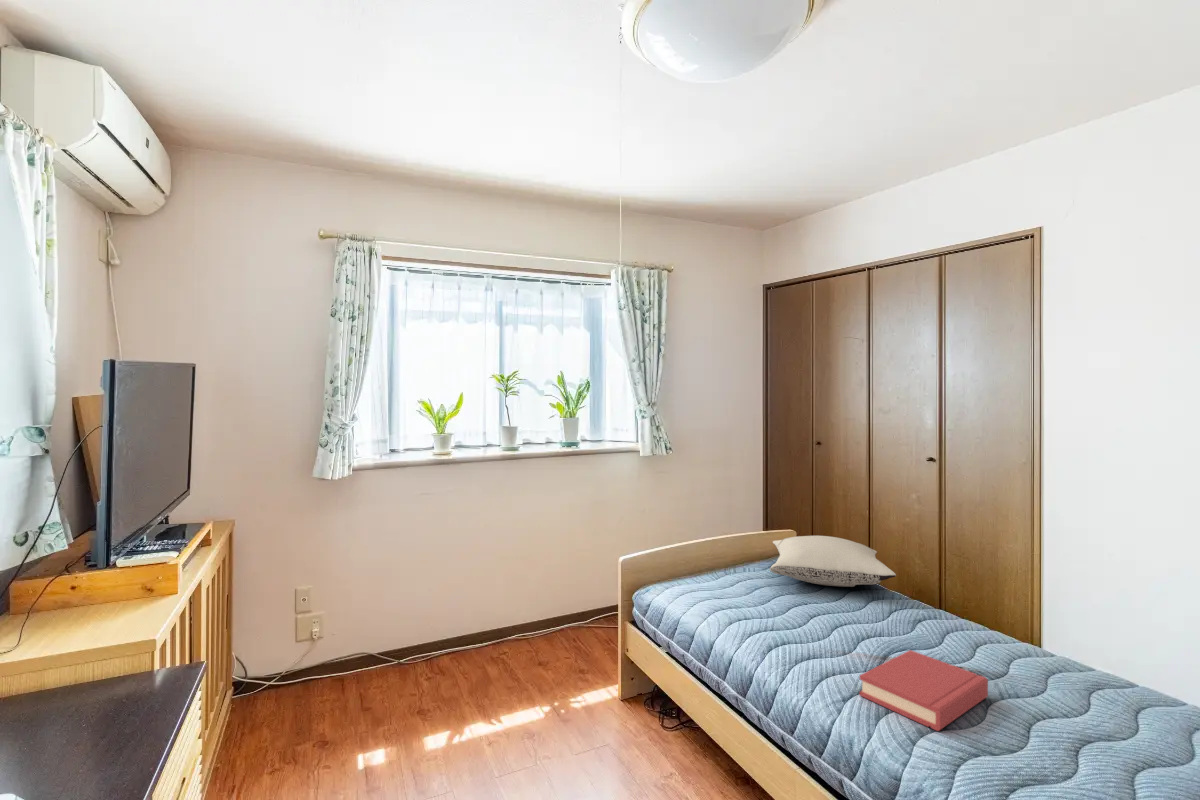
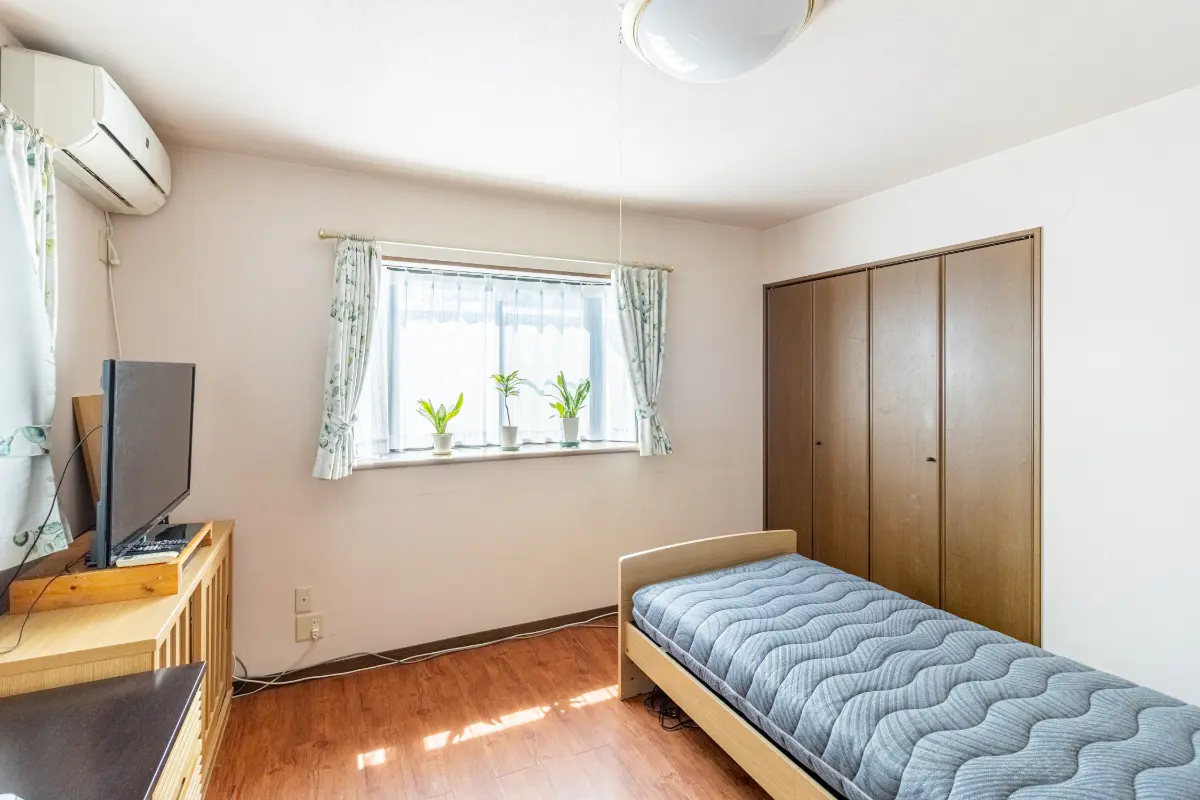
- pillow [769,535,897,588]
- hardback book [859,649,989,732]
